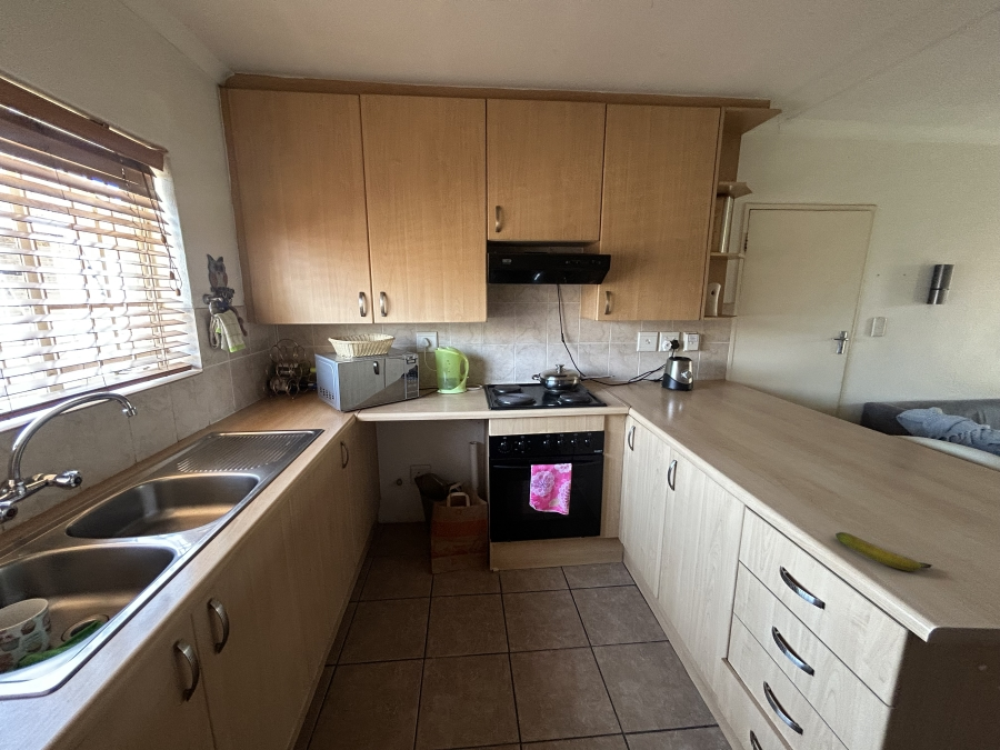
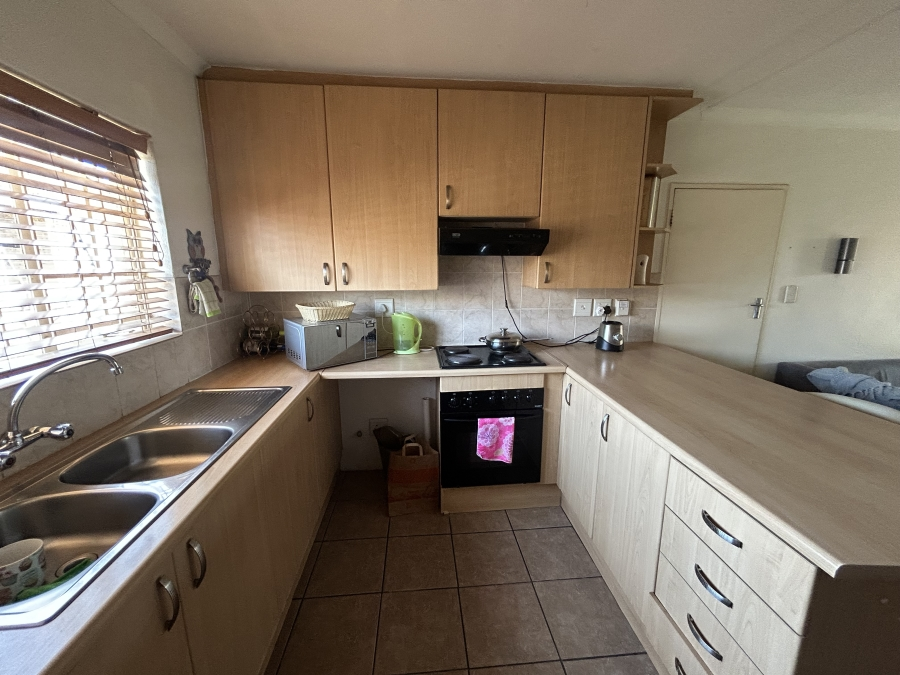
- banana [834,531,933,572]
